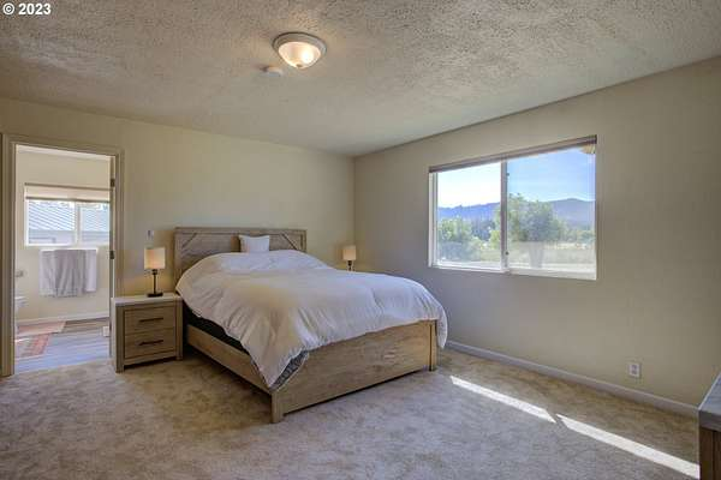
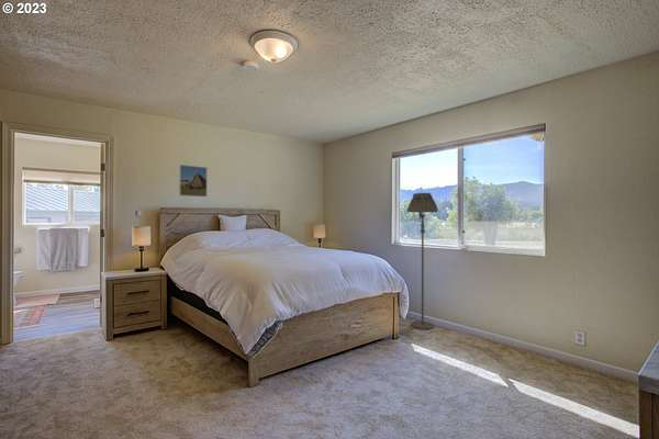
+ floor lamp [406,192,439,330]
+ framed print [178,164,209,198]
